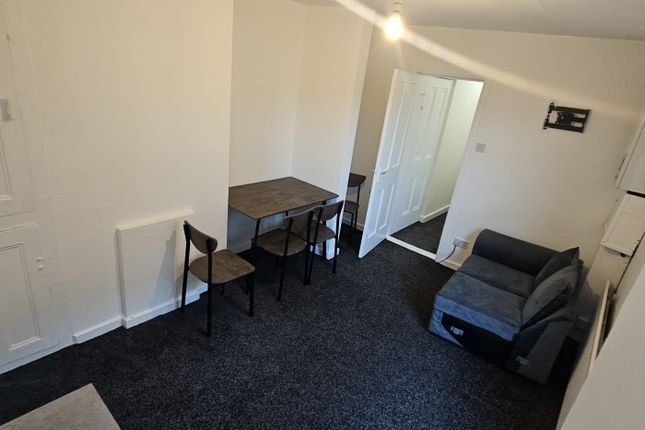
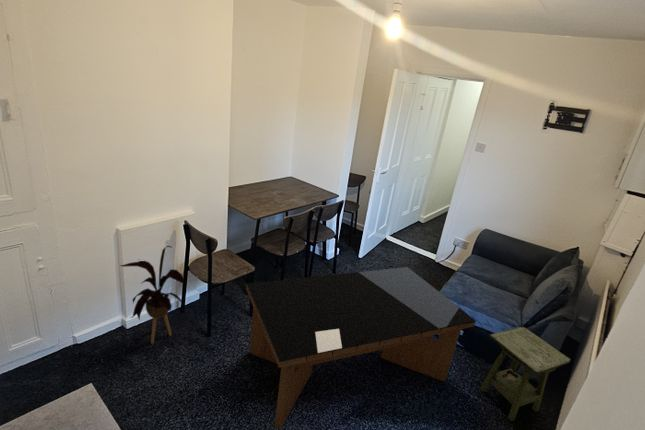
+ side table [479,326,572,423]
+ coffee table [245,266,477,430]
+ house plant [119,245,186,345]
